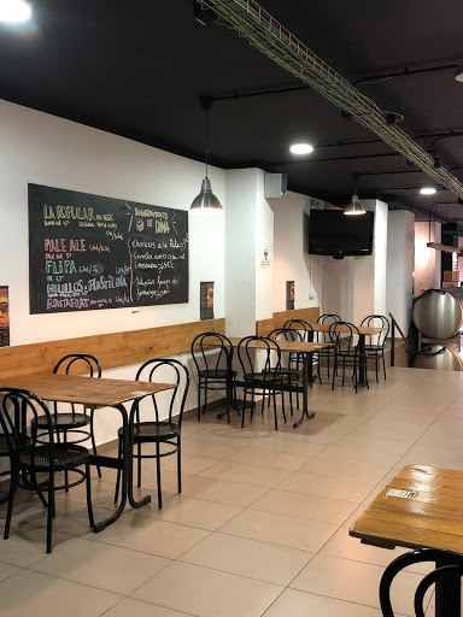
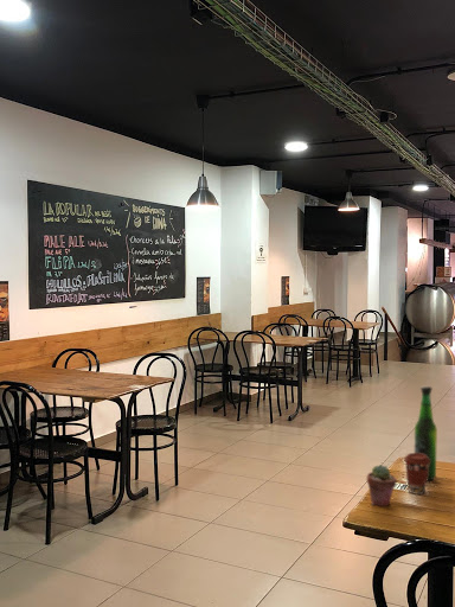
+ potted succulent [366,464,398,507]
+ beer bottle [414,385,438,481]
+ coffee cup [403,452,430,496]
